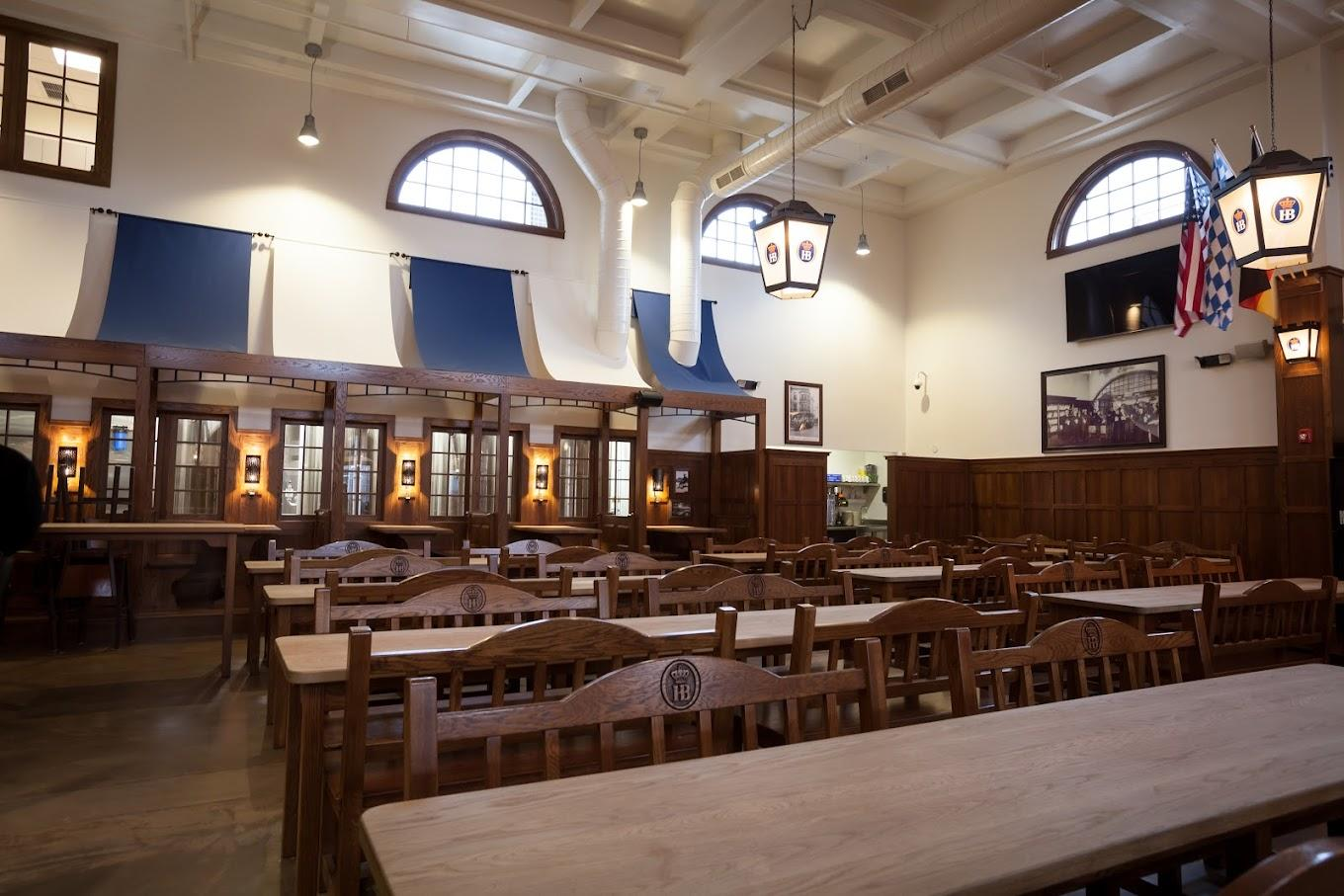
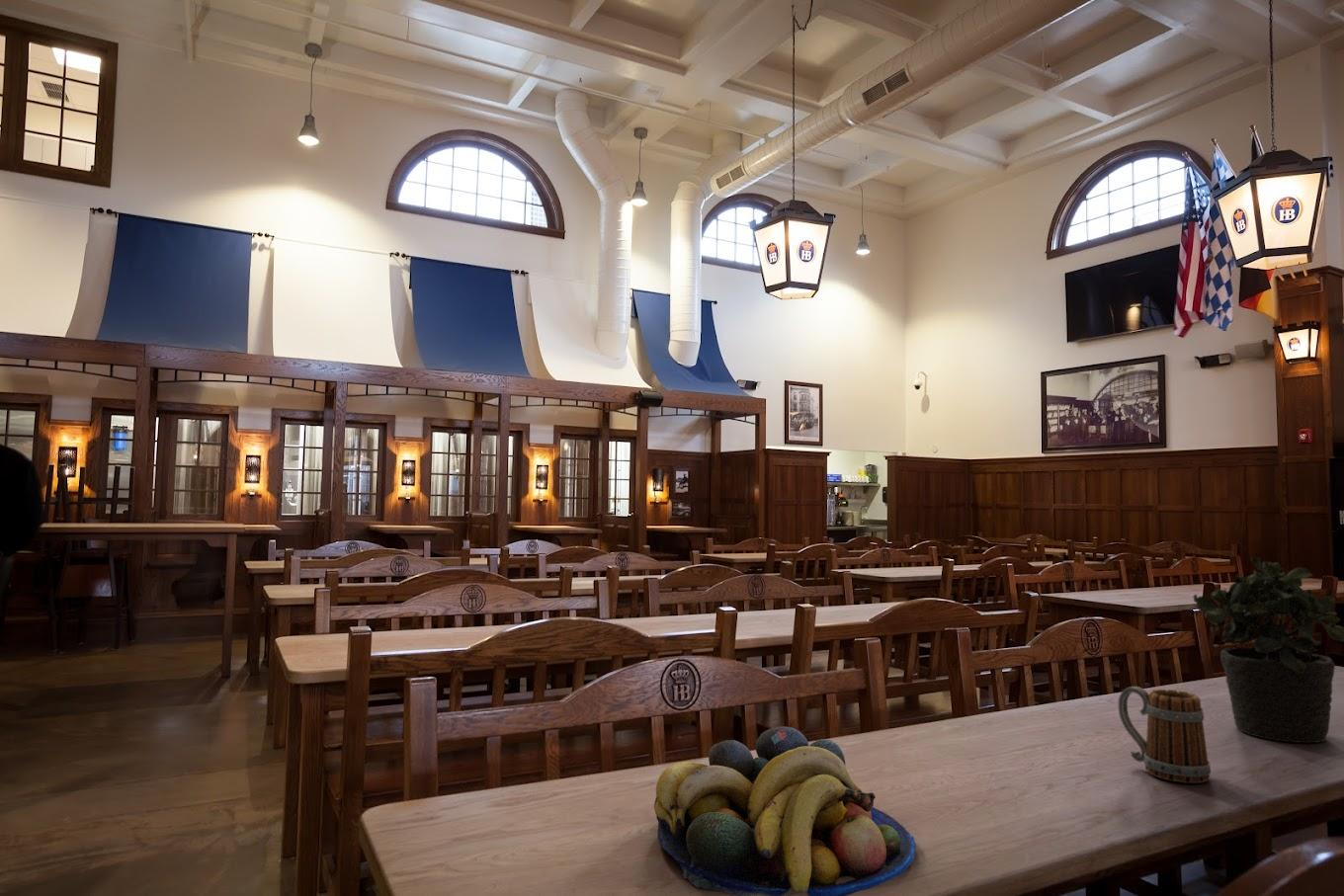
+ fruit bowl [653,725,917,896]
+ beer mug [1118,686,1212,784]
+ potted plant [1192,556,1344,744]
